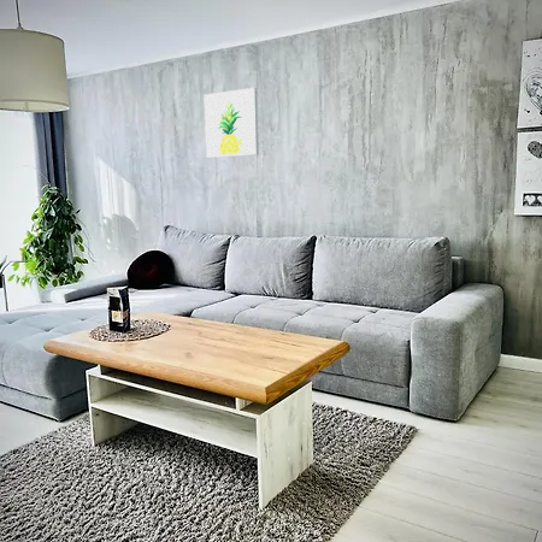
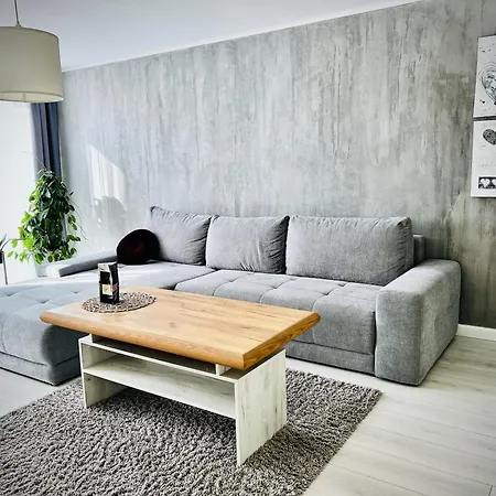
- wall art [202,87,260,159]
